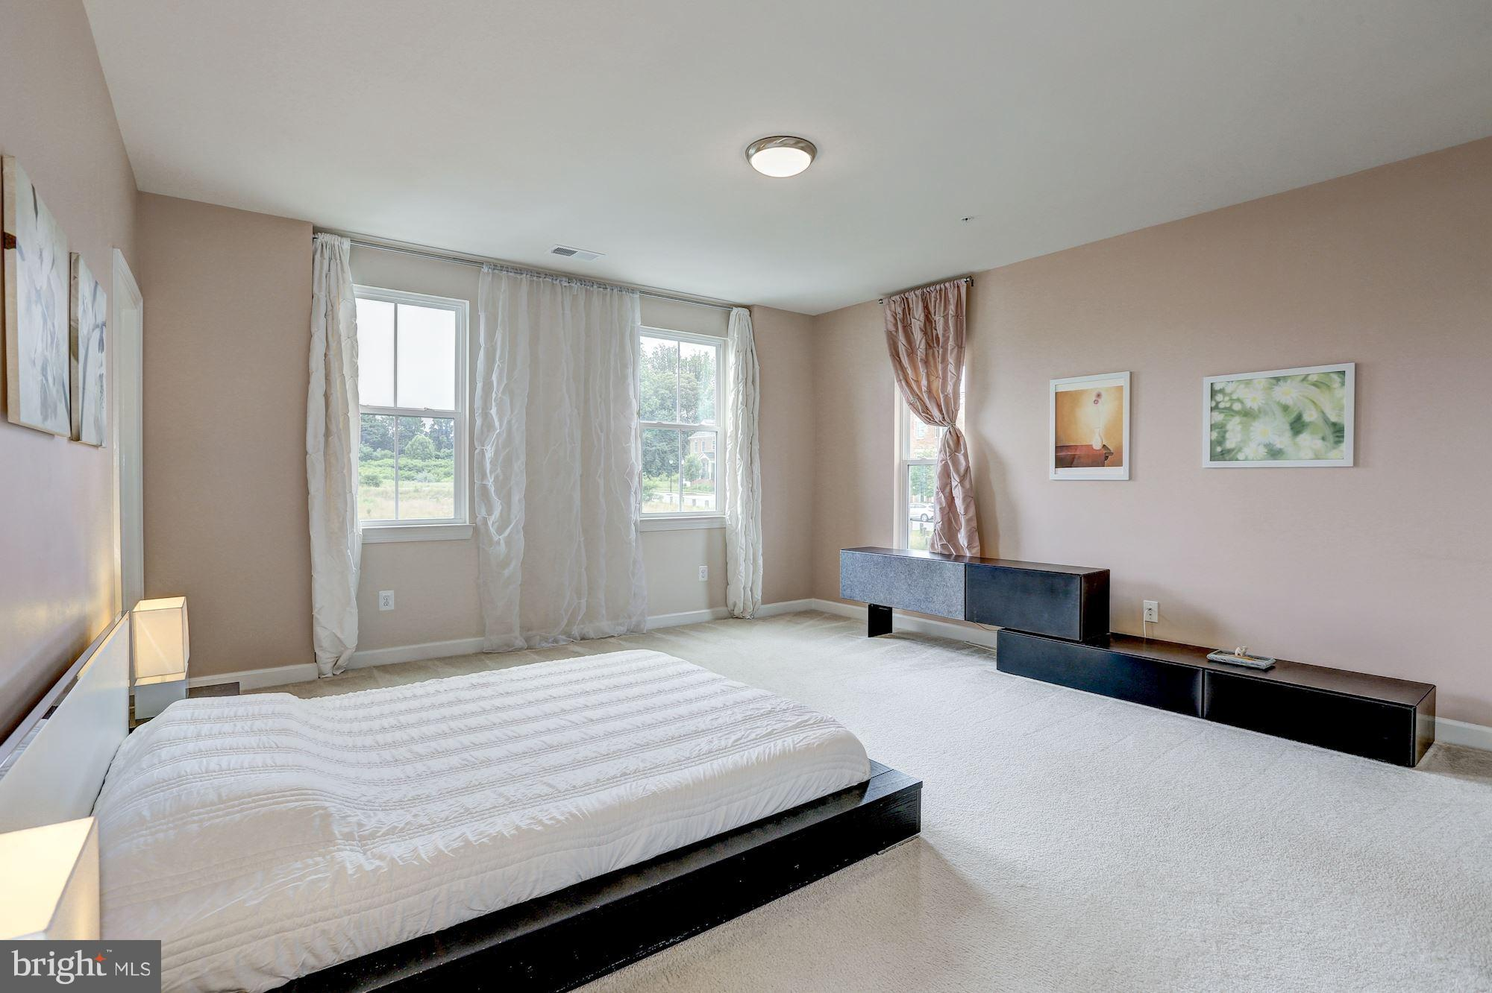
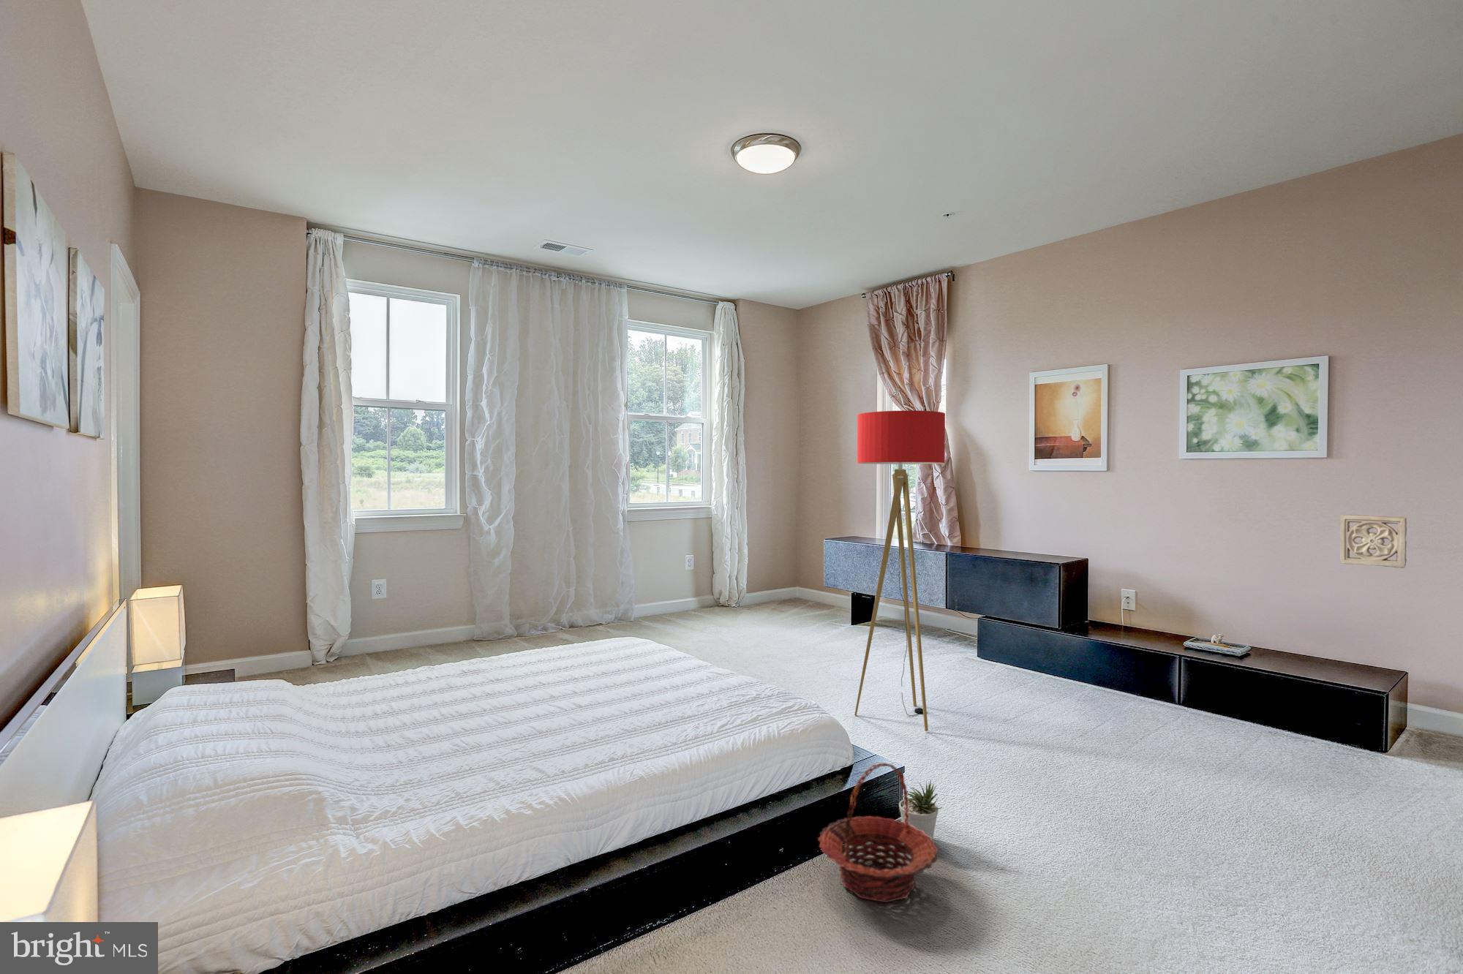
+ floor lamp [854,410,946,732]
+ basket [817,762,939,903]
+ wall ornament [1339,514,1408,569]
+ potted plant [898,778,942,840]
